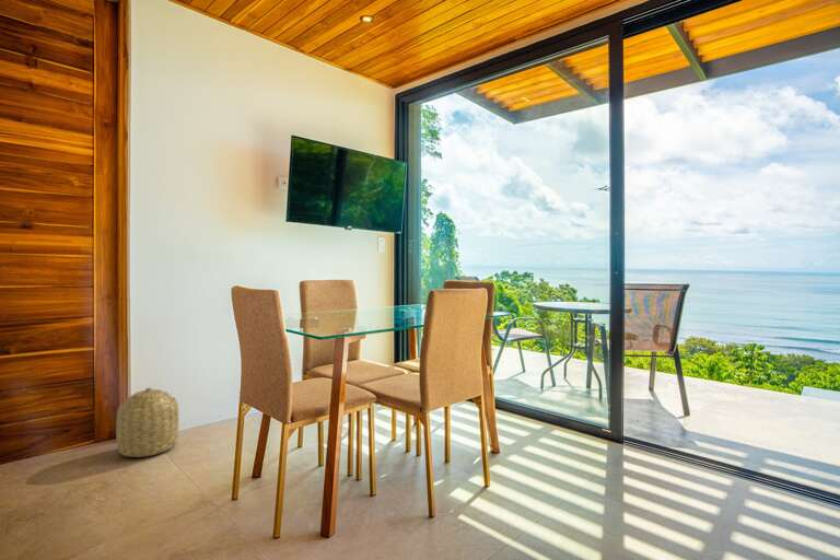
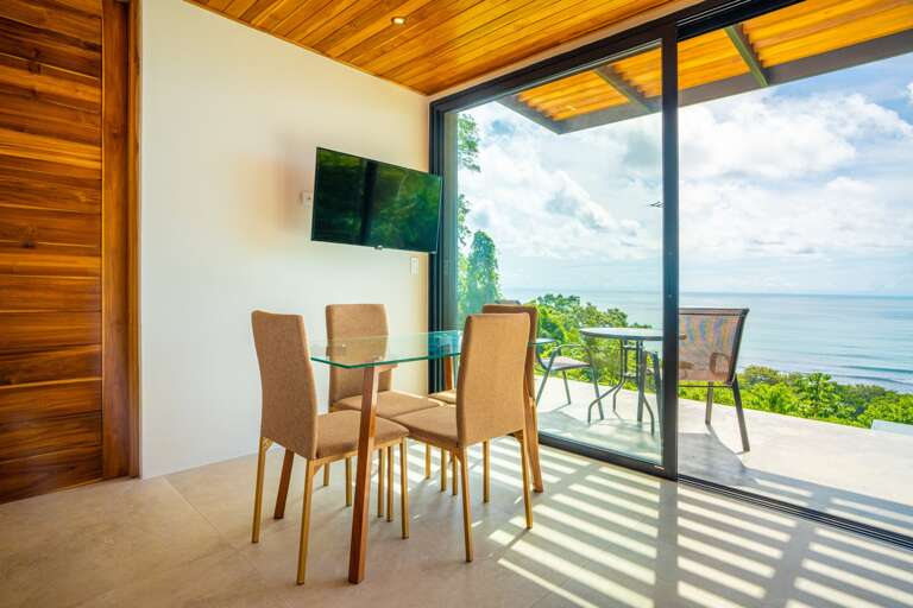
- basket [115,387,179,458]
